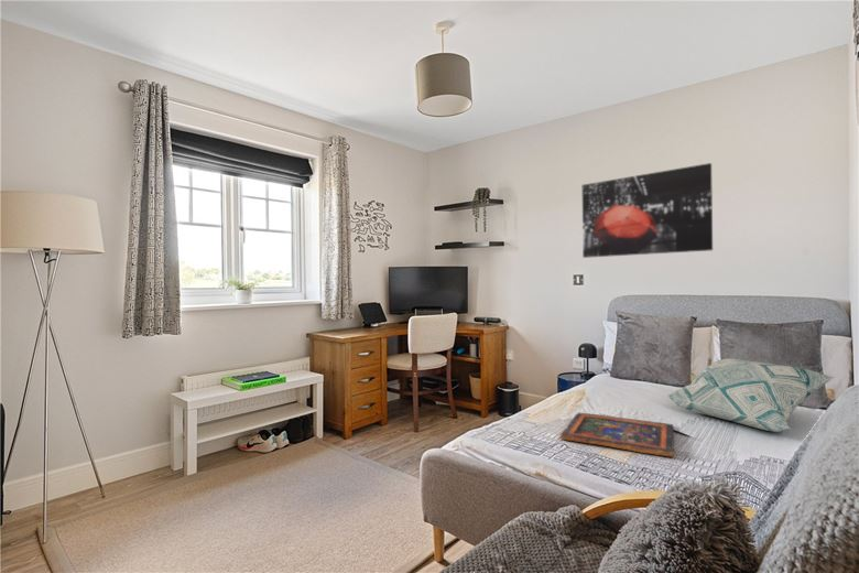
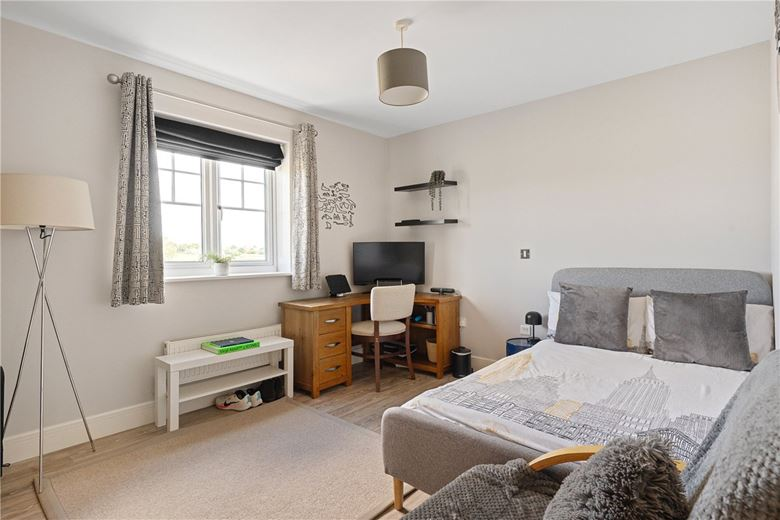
- painted panel [559,411,675,458]
- decorative pillow [666,357,836,433]
- wall art [581,162,714,259]
